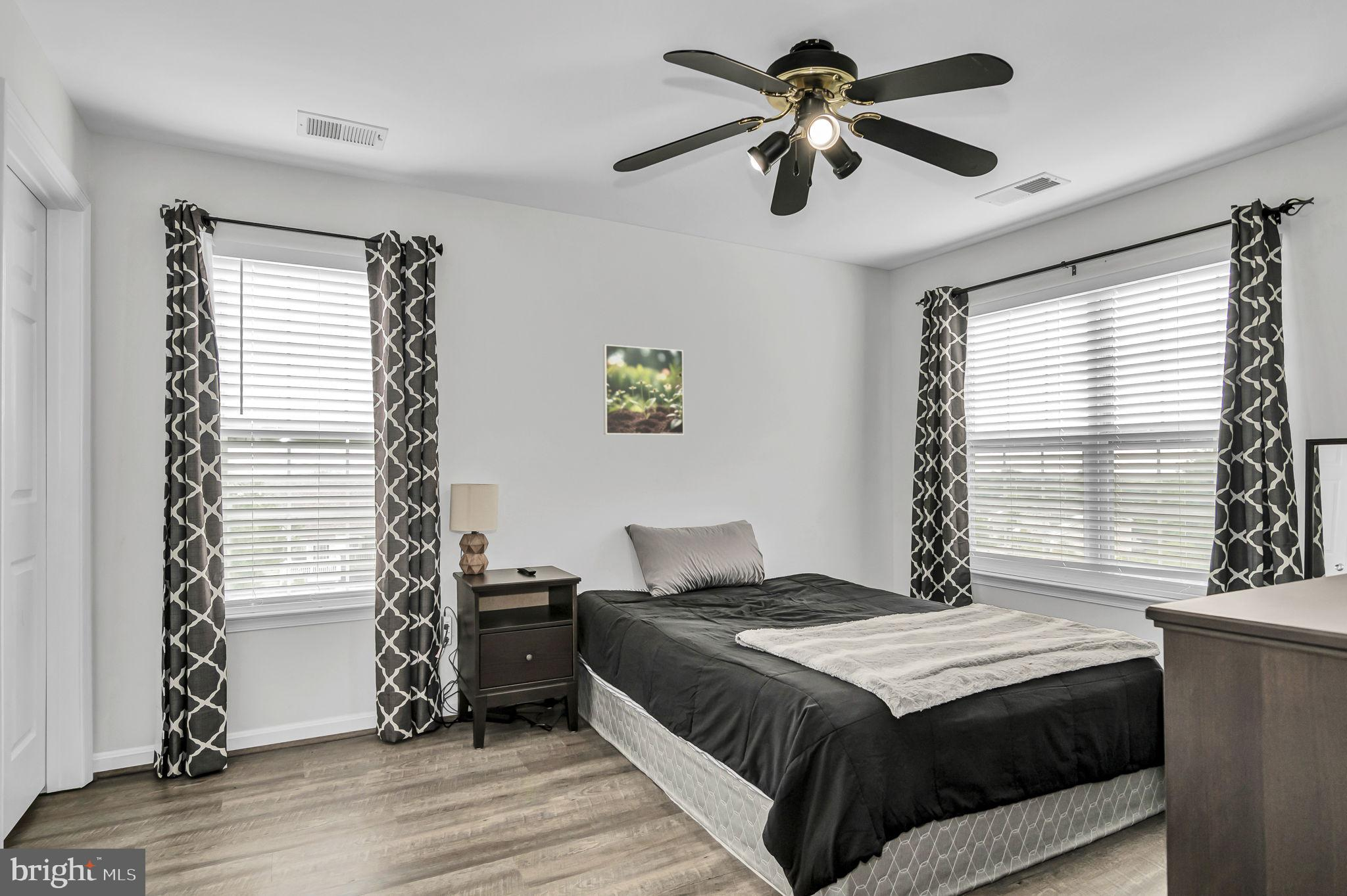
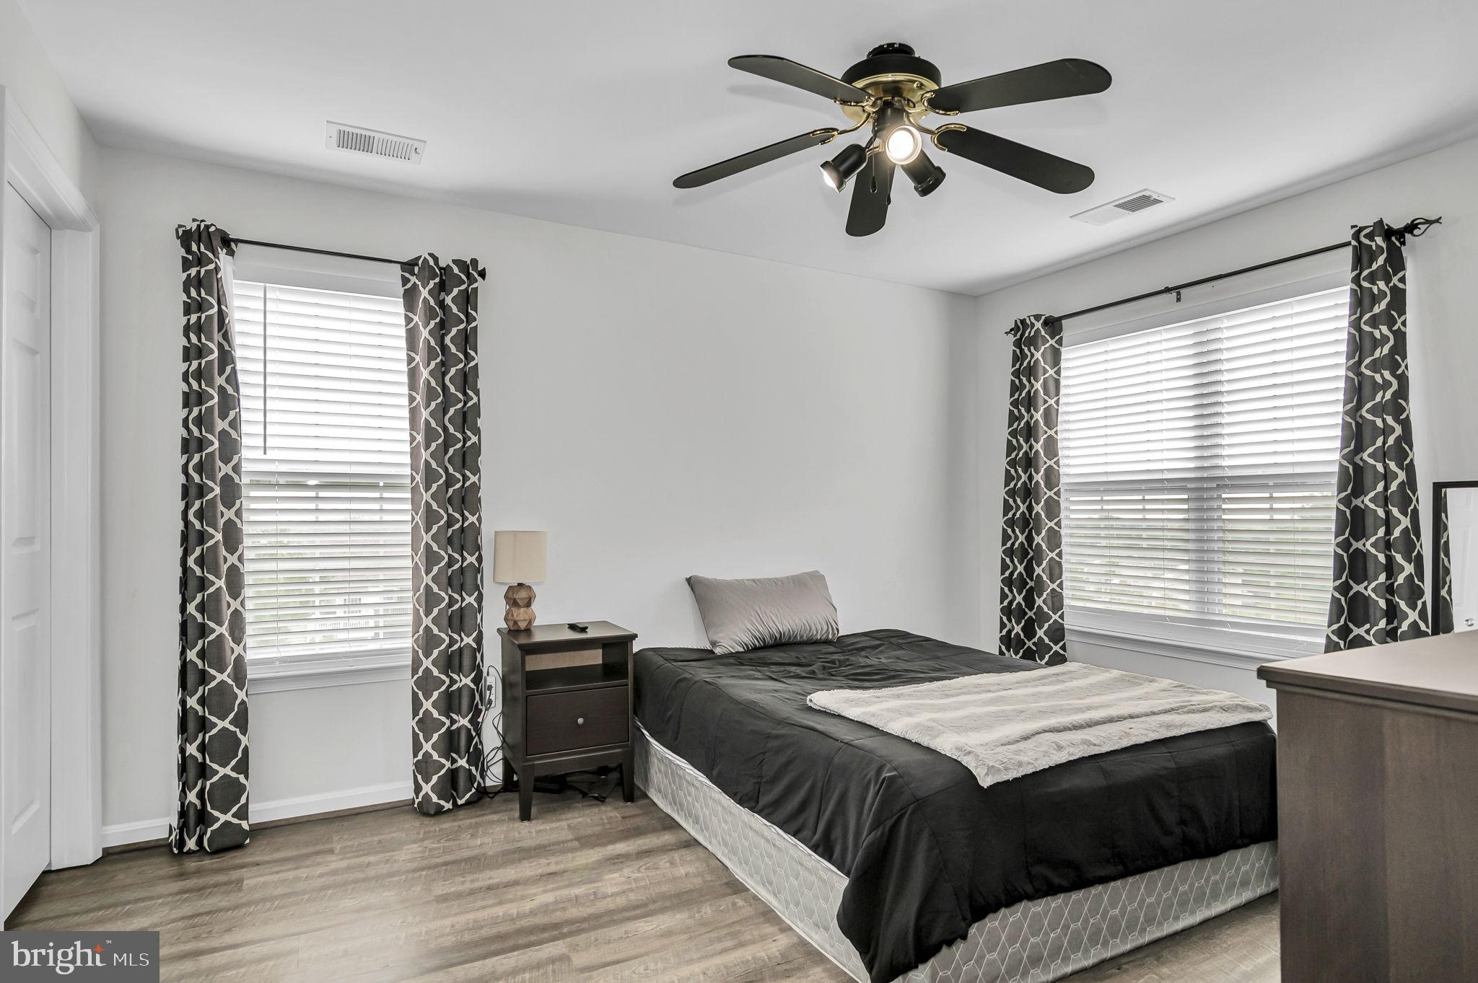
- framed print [602,344,685,436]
